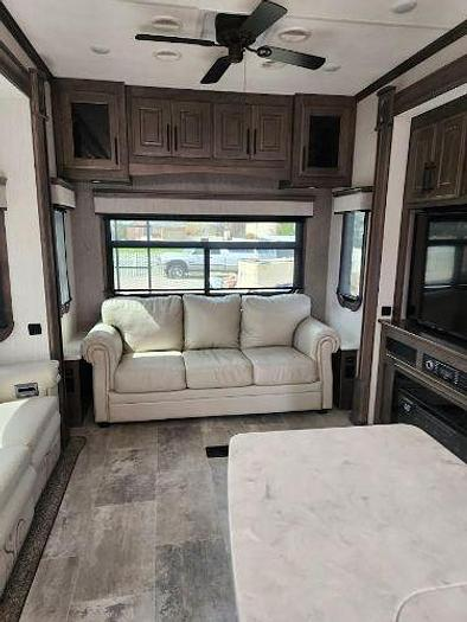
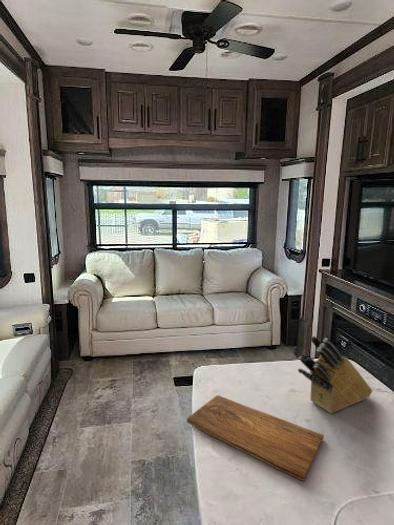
+ knife block [297,336,373,414]
+ cutting board [186,394,325,482]
